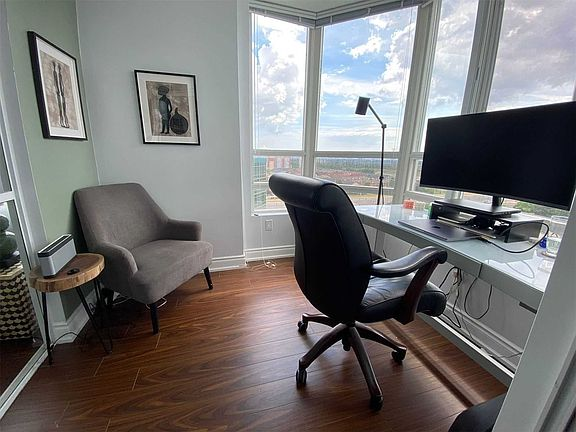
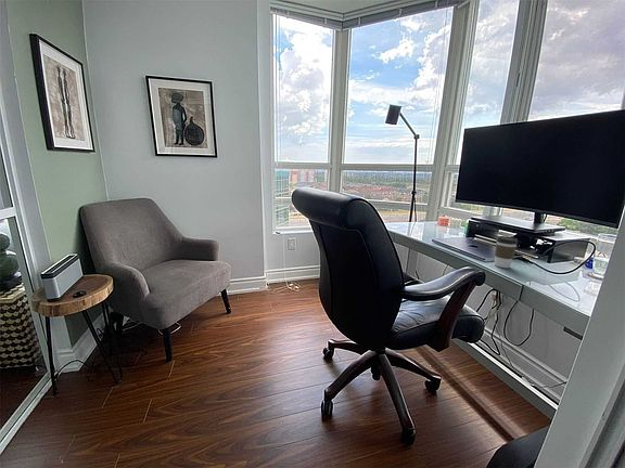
+ coffee cup [494,235,519,269]
